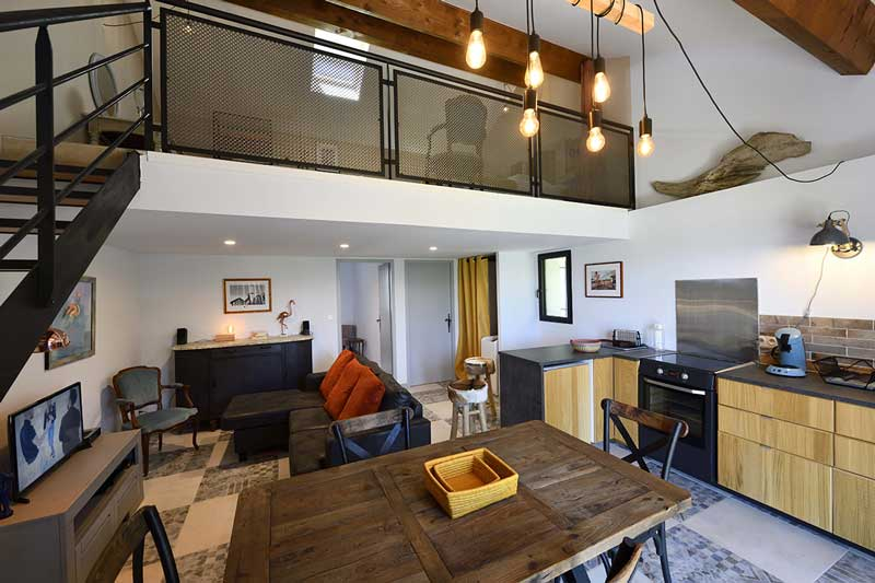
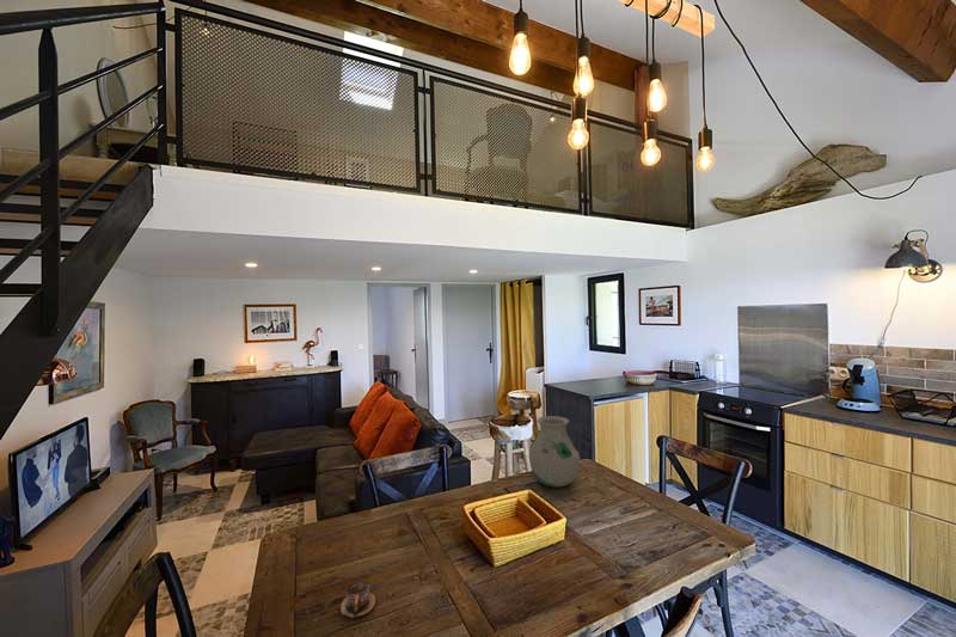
+ cup [339,580,376,619]
+ vase [528,415,581,489]
